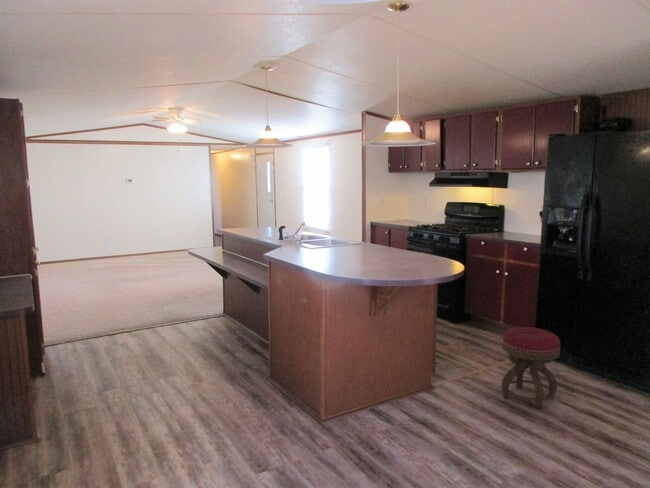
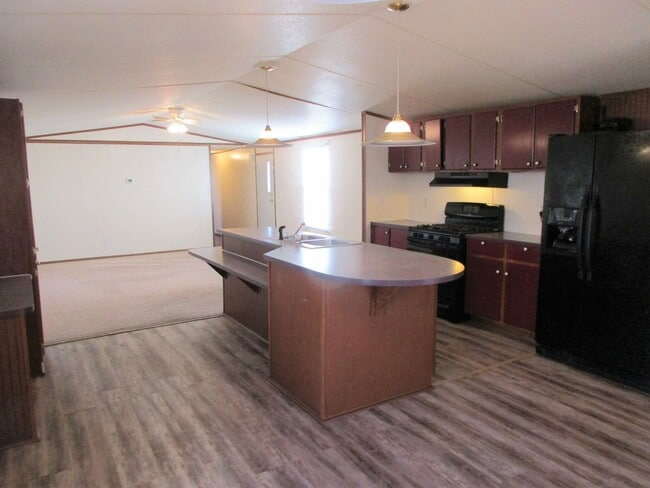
- stool [500,326,561,409]
